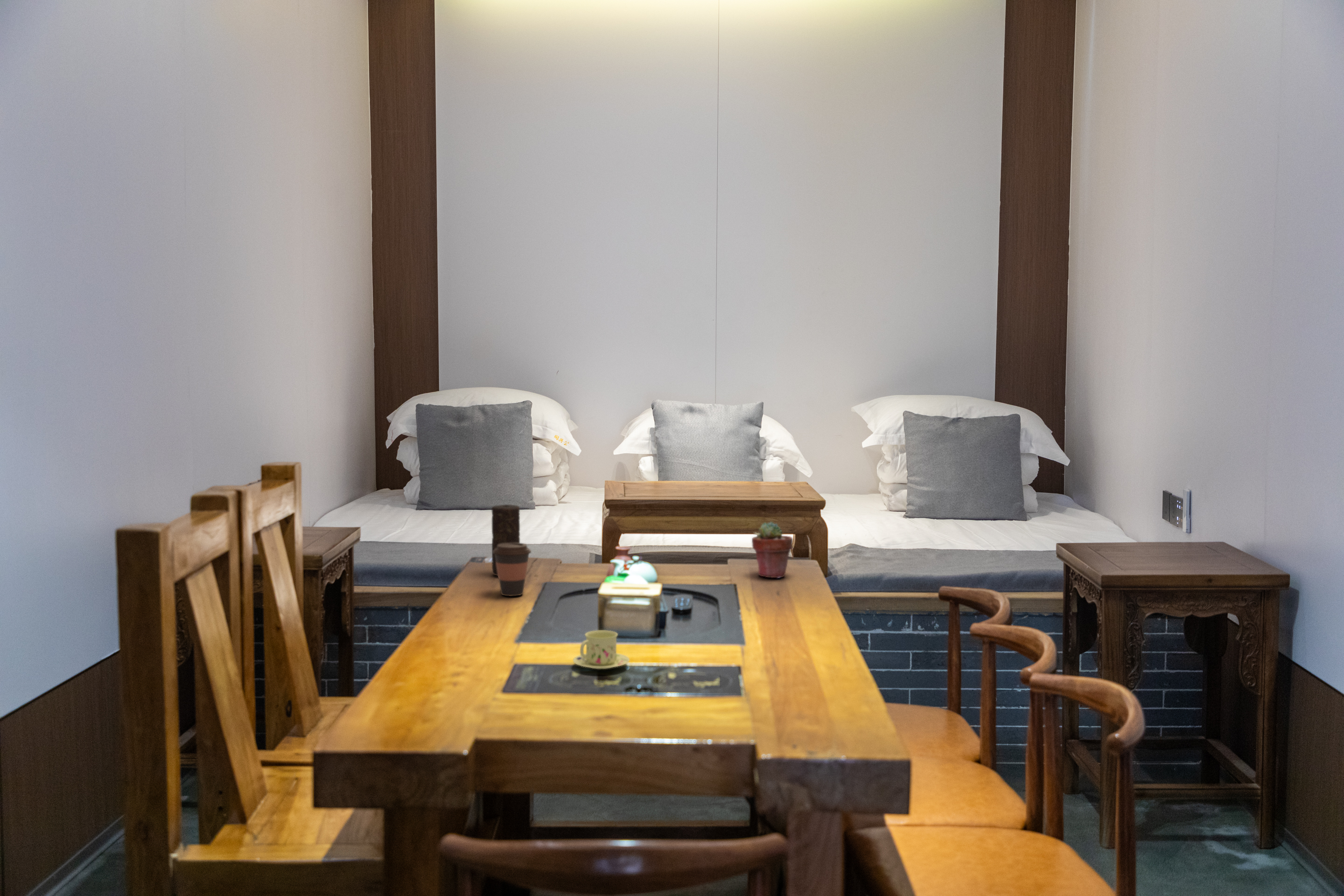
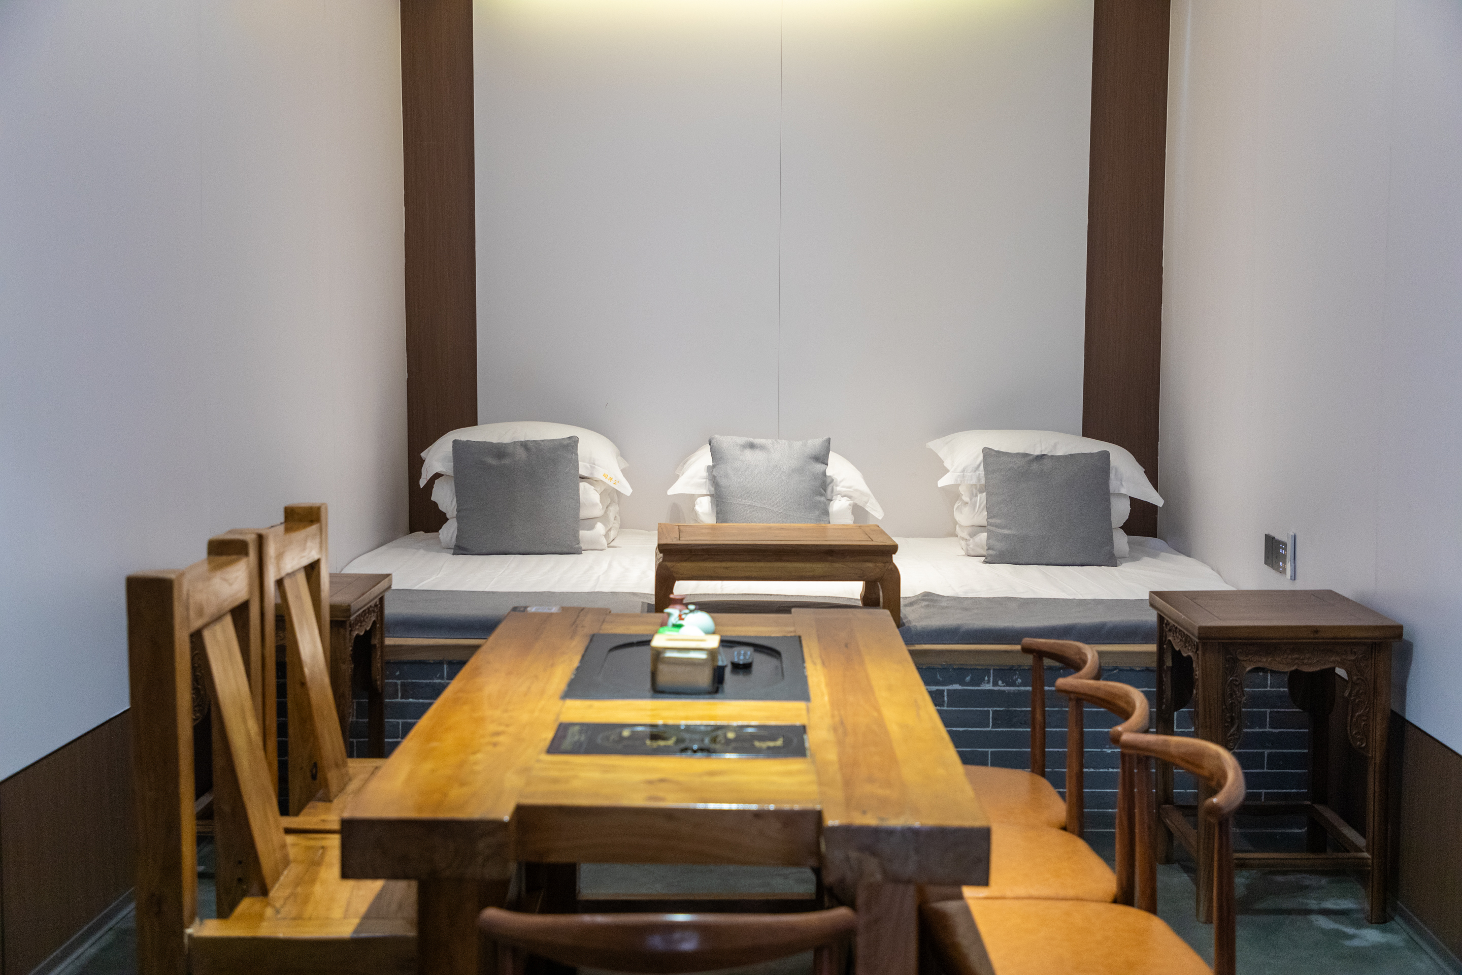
- potted succulent [751,521,793,579]
- candle [491,504,520,576]
- coffee cup [493,543,532,596]
- chinaware [573,630,630,670]
